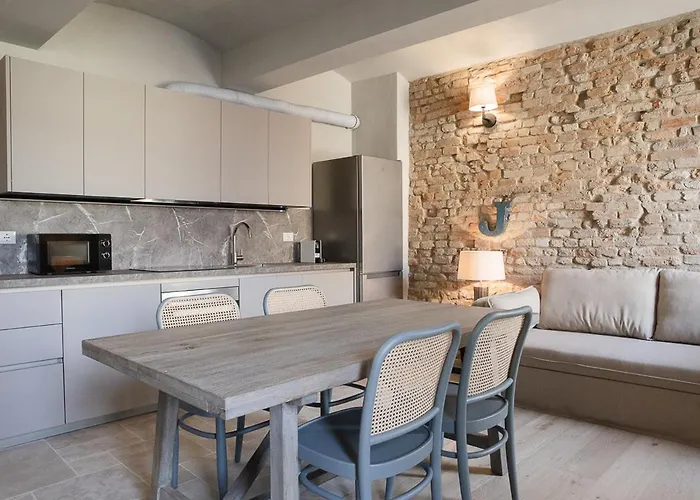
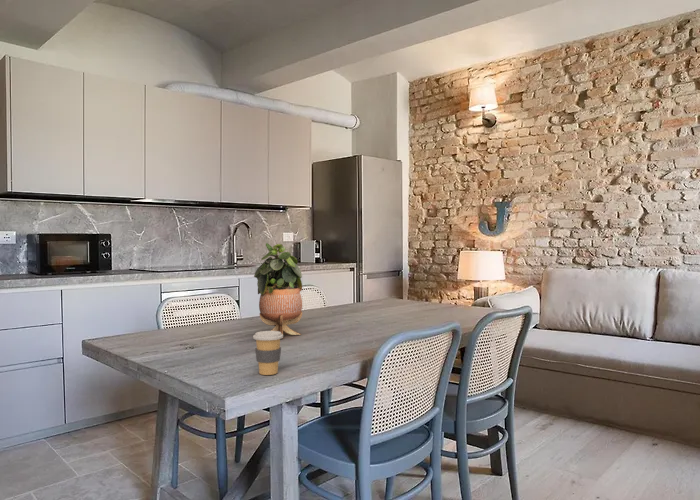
+ potted plant [253,242,303,336]
+ coffee cup [252,330,284,376]
